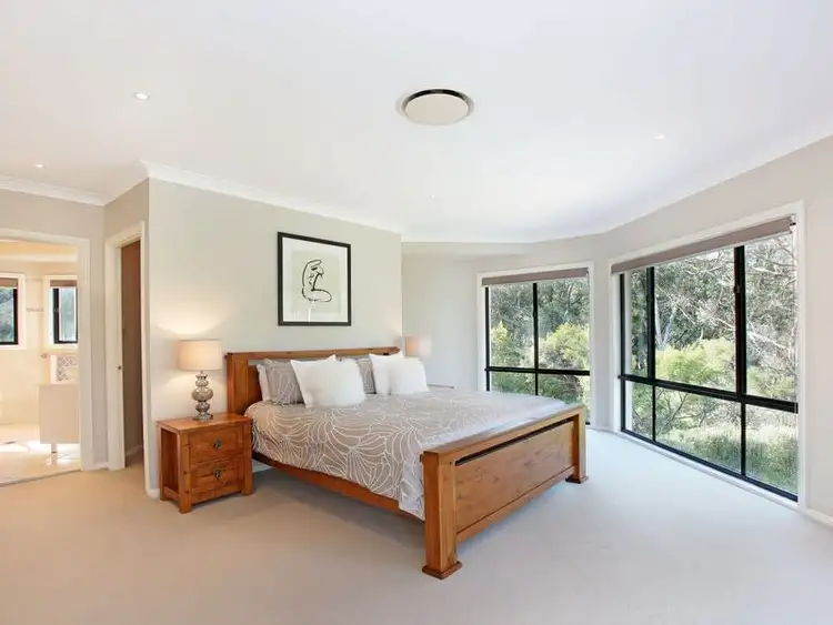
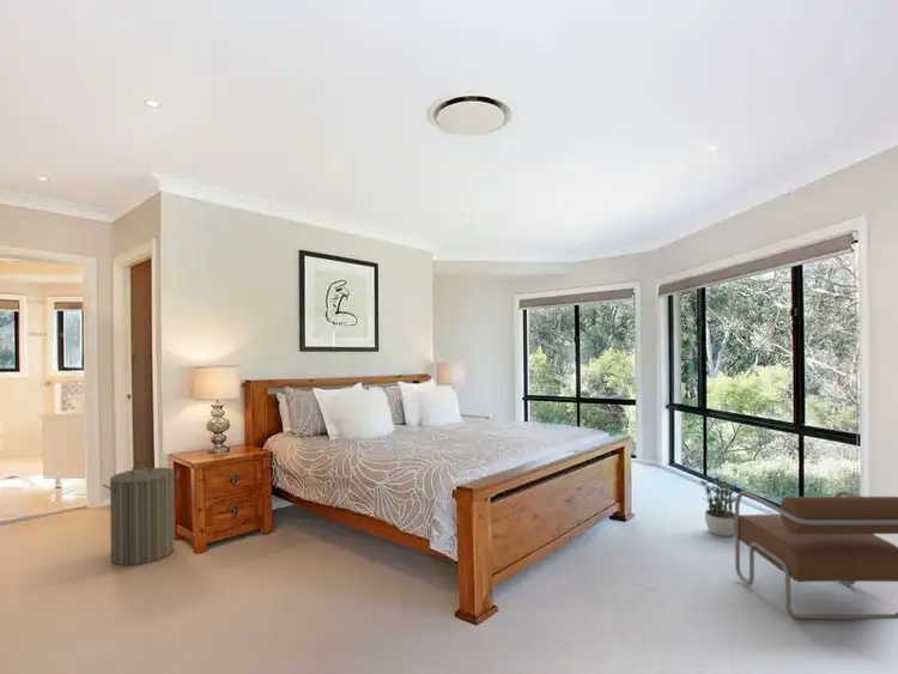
+ armchair [734,490,898,620]
+ laundry hamper [102,460,181,566]
+ potted plant [699,475,739,538]
